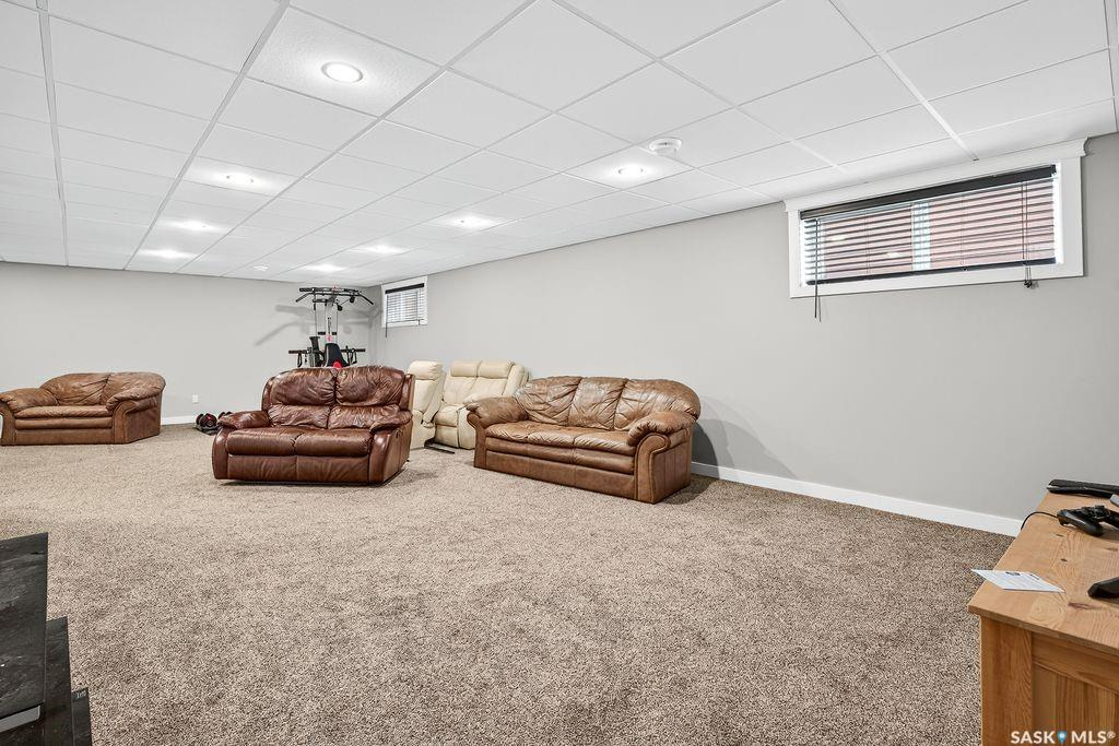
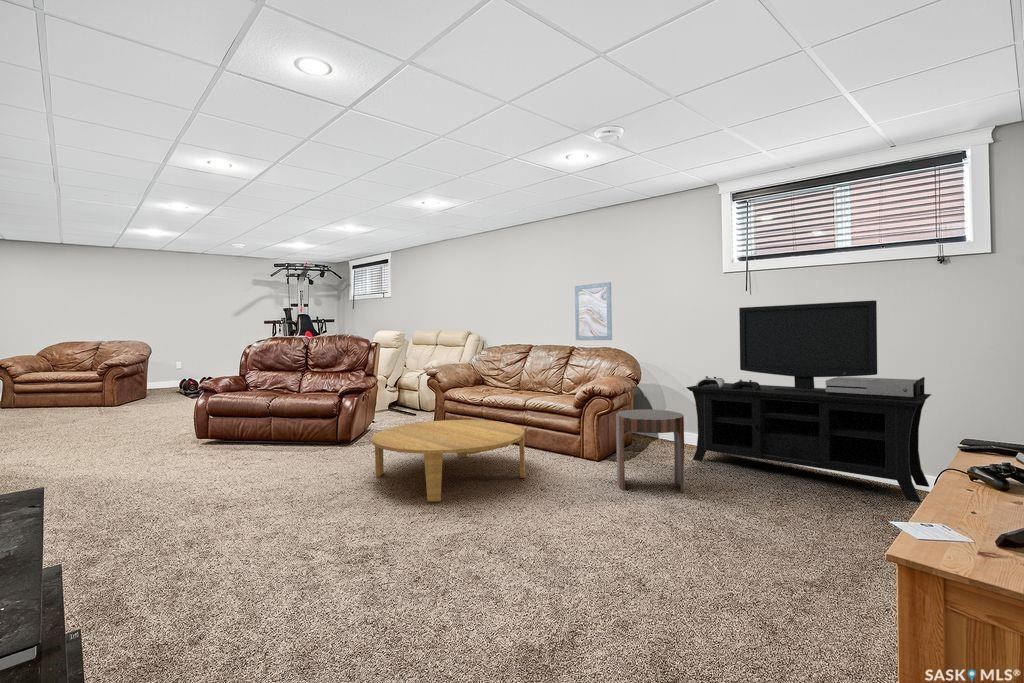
+ coffee table [371,419,526,502]
+ side table [615,408,686,493]
+ media console [685,299,933,504]
+ wall art [574,281,613,341]
